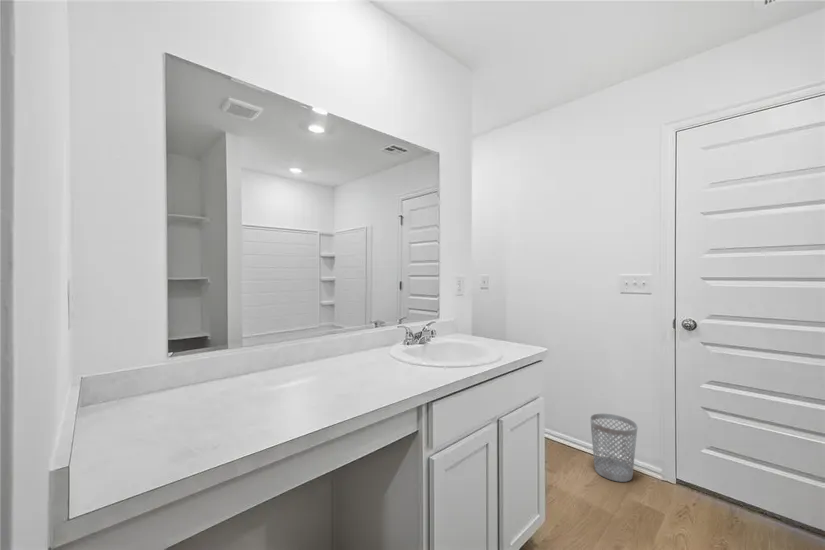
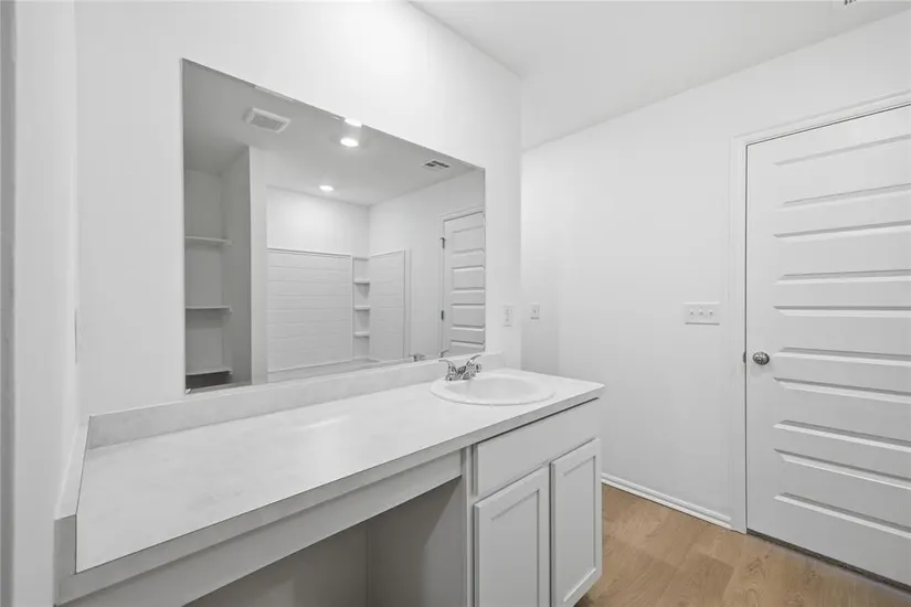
- wastebasket [589,413,639,483]
